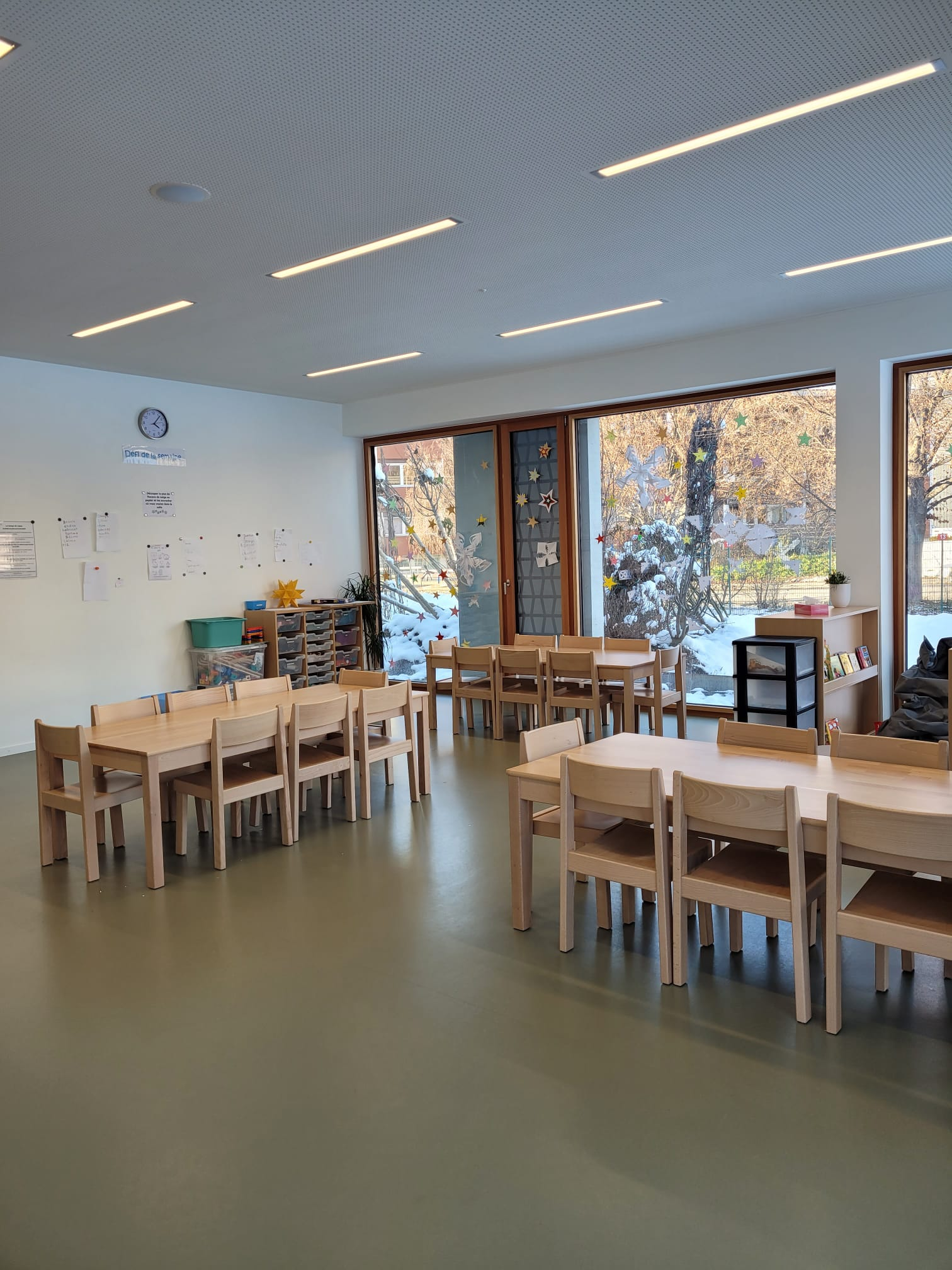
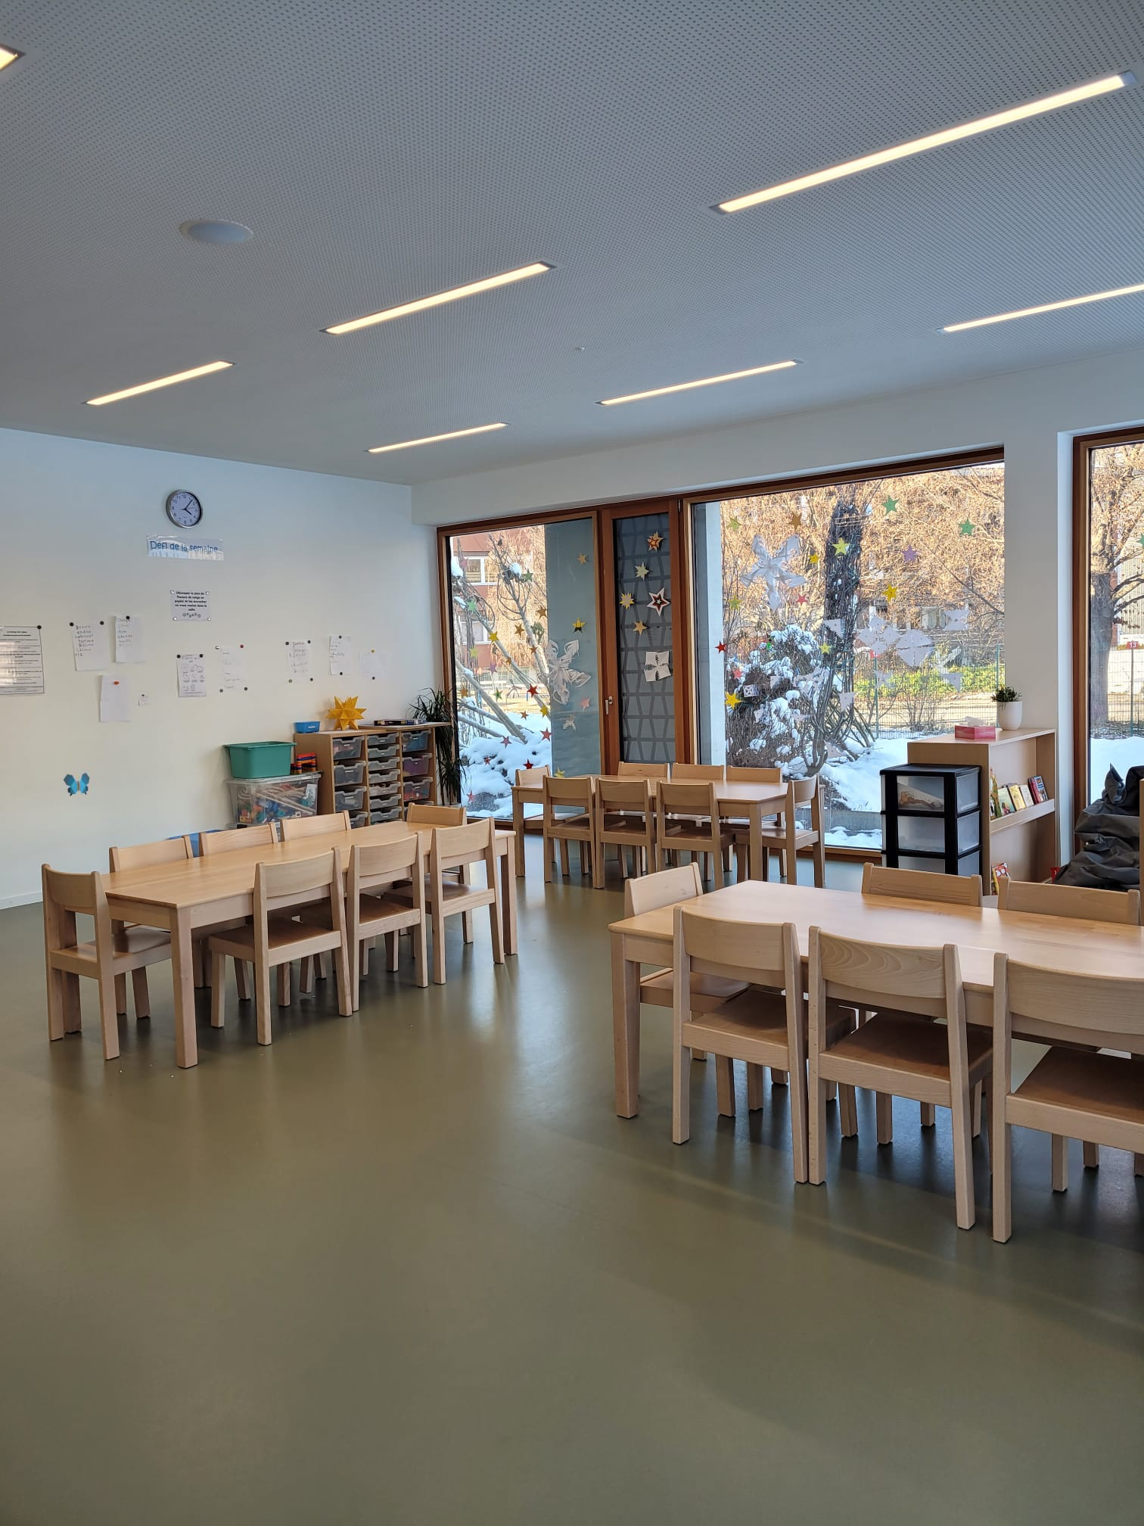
+ decorative butterfly [62,773,91,797]
